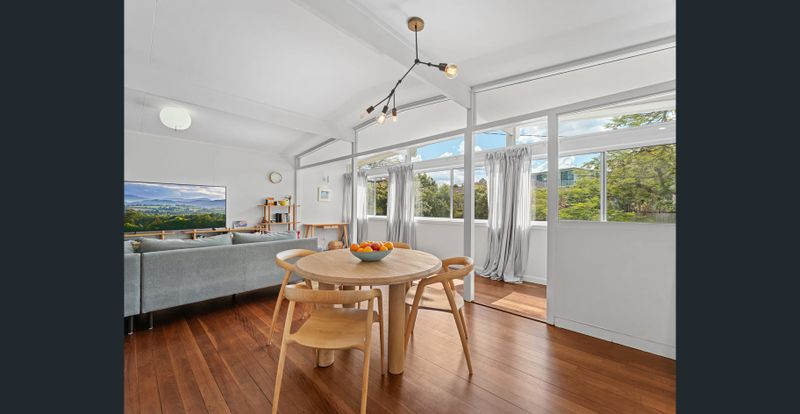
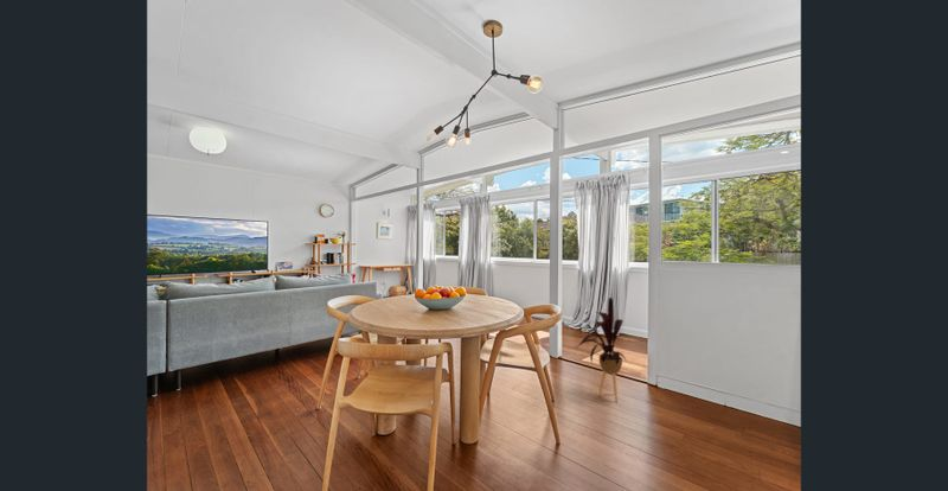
+ house plant [575,296,630,403]
